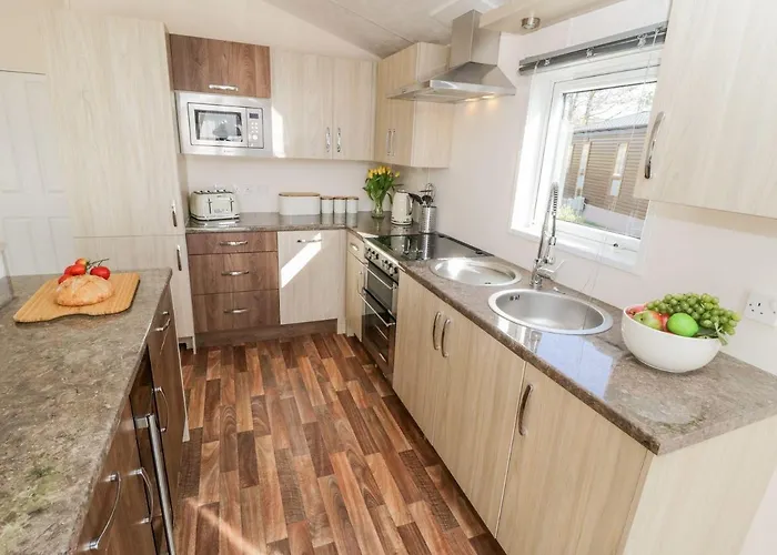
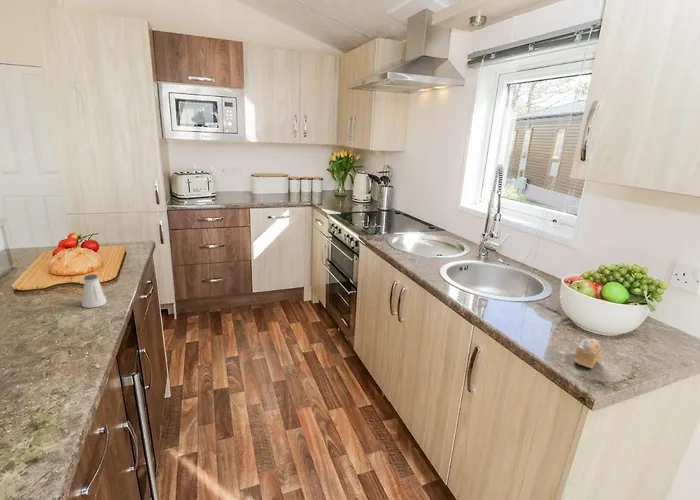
+ saltshaker [81,273,108,309]
+ cake slice [572,337,602,370]
